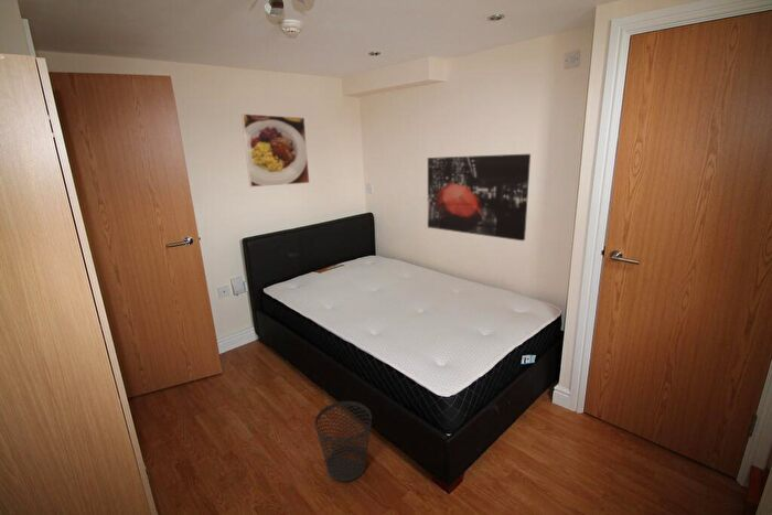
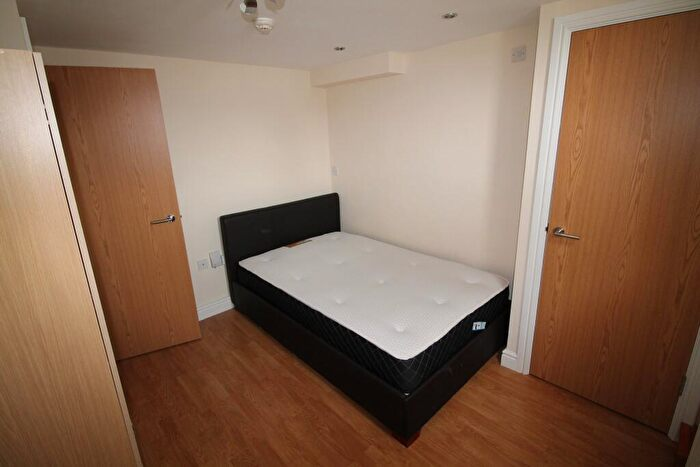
- wastebasket [314,400,373,483]
- wall art [427,153,532,242]
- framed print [240,112,311,187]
